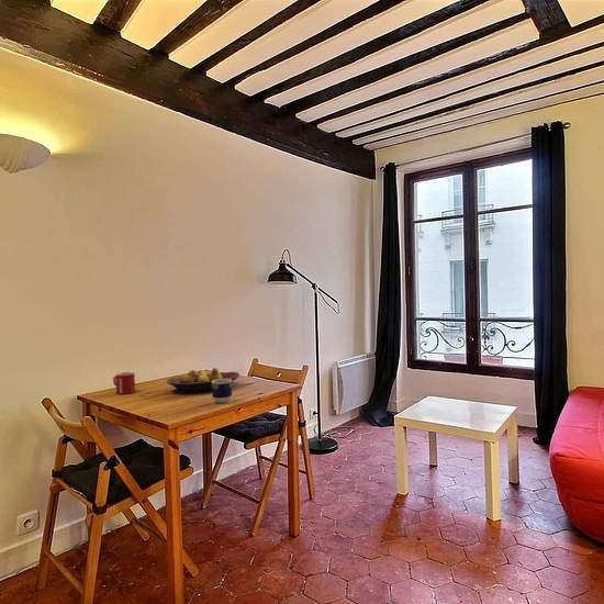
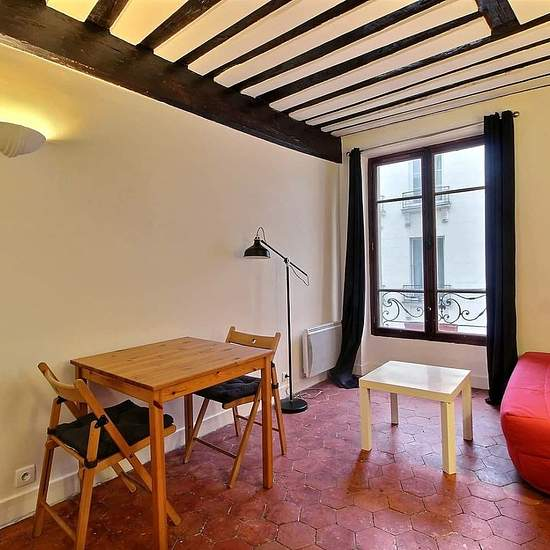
- cup [211,379,233,404]
- fruit bowl [166,367,241,393]
- mug [112,371,136,395]
